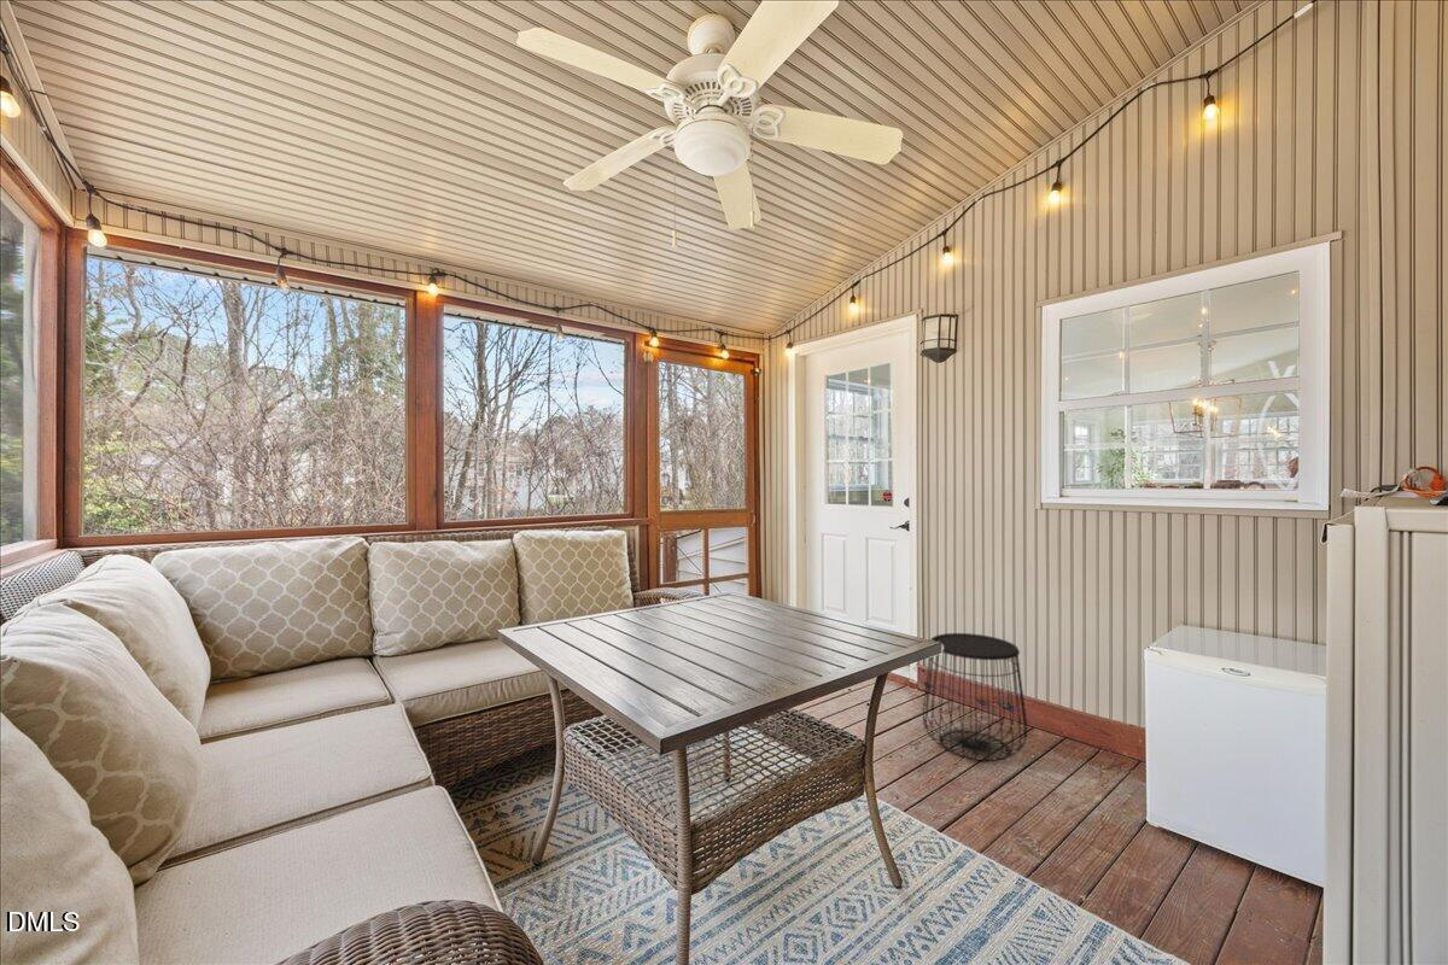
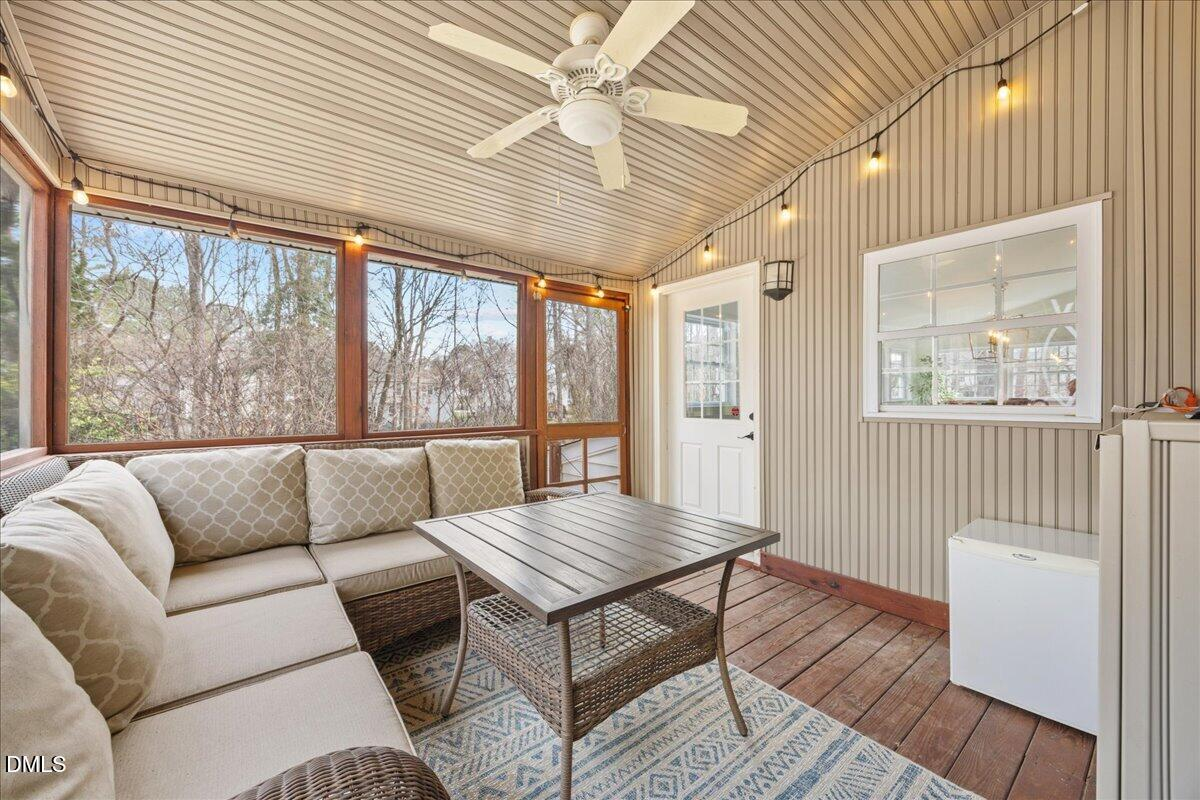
- side table [922,632,1028,762]
